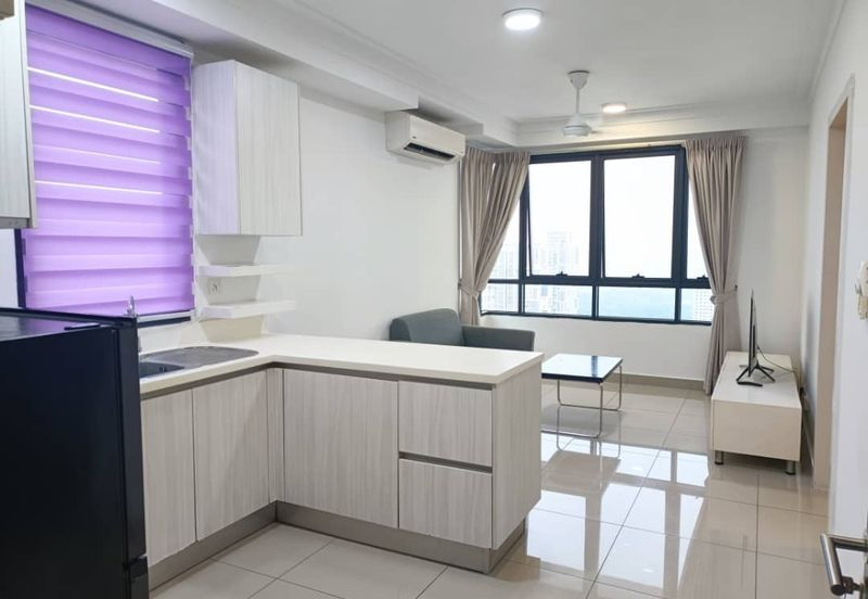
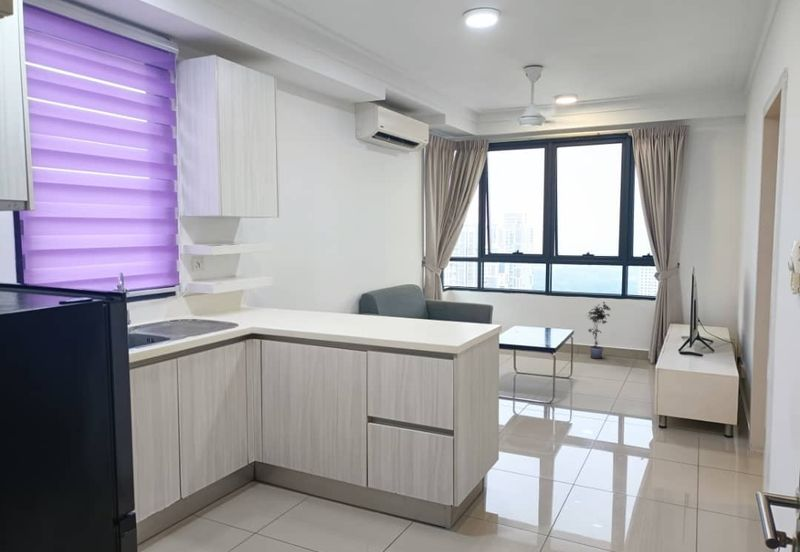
+ potted plant [586,301,612,360]
